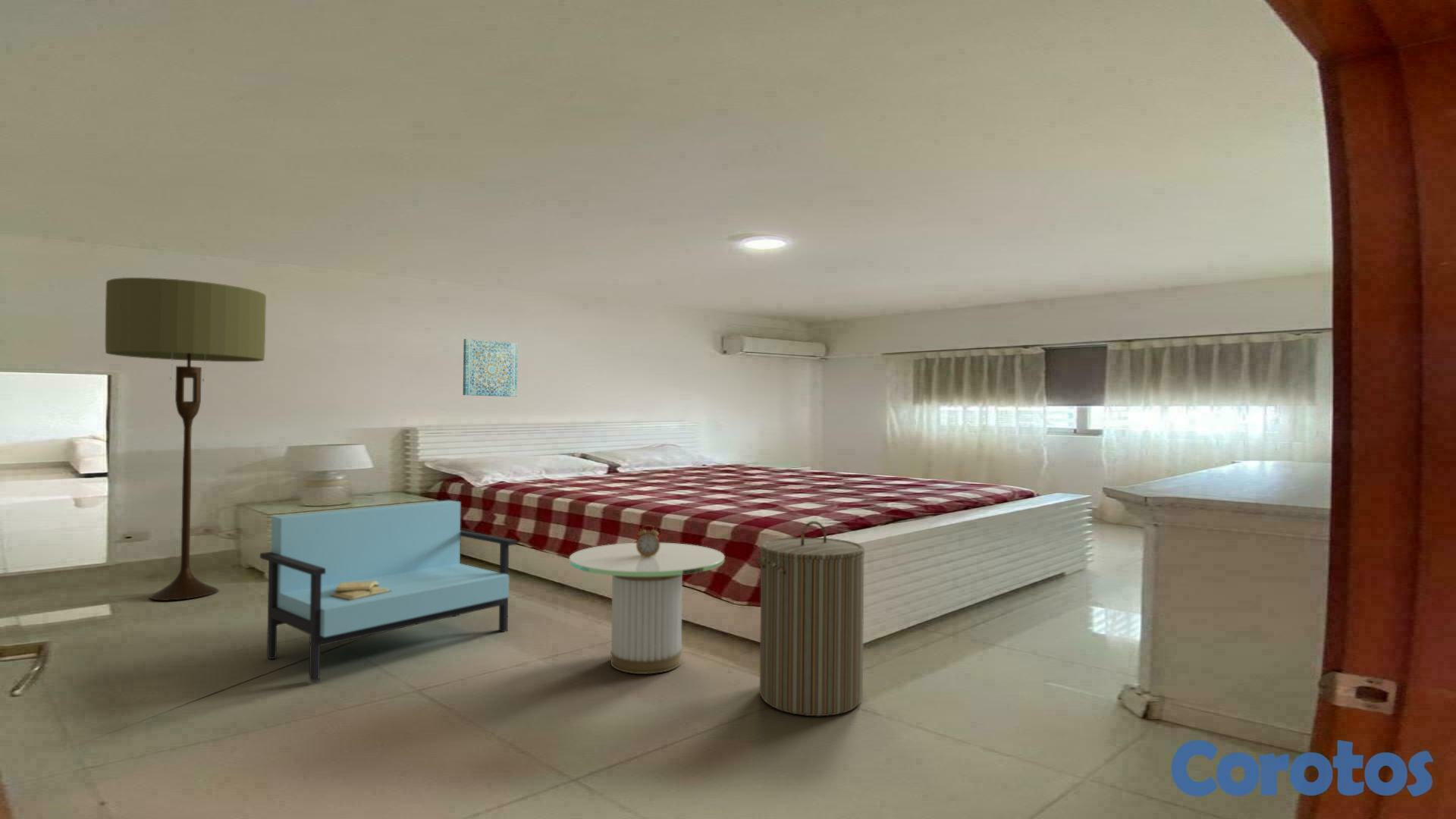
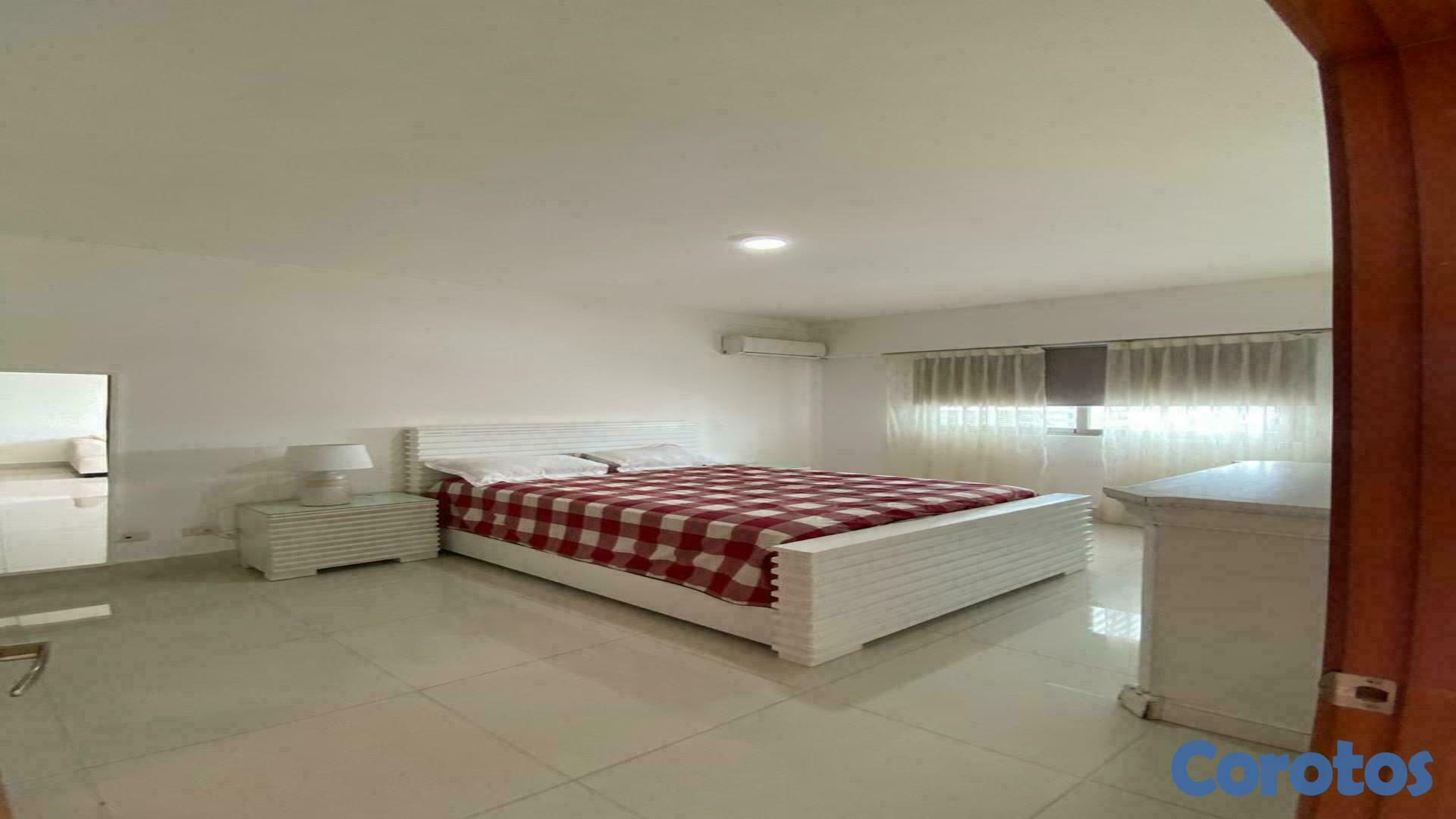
- sofa [259,500,518,682]
- laundry hamper [757,520,865,717]
- alarm clock [636,525,661,557]
- wall art [463,338,519,397]
- floor lamp [105,277,267,601]
- diary [330,581,391,601]
- side table [569,542,725,675]
